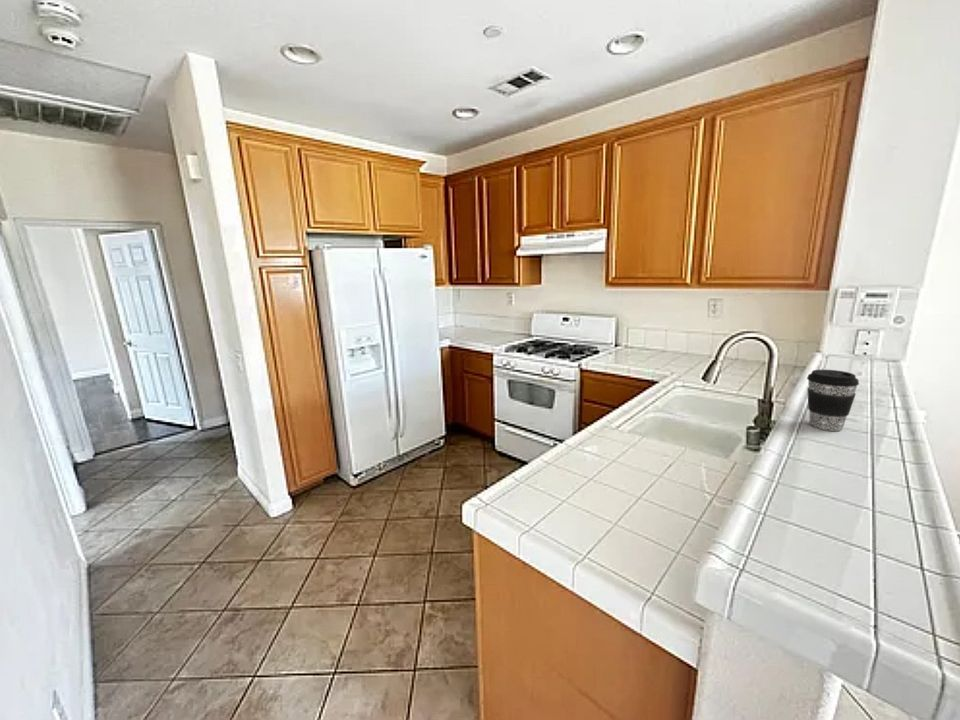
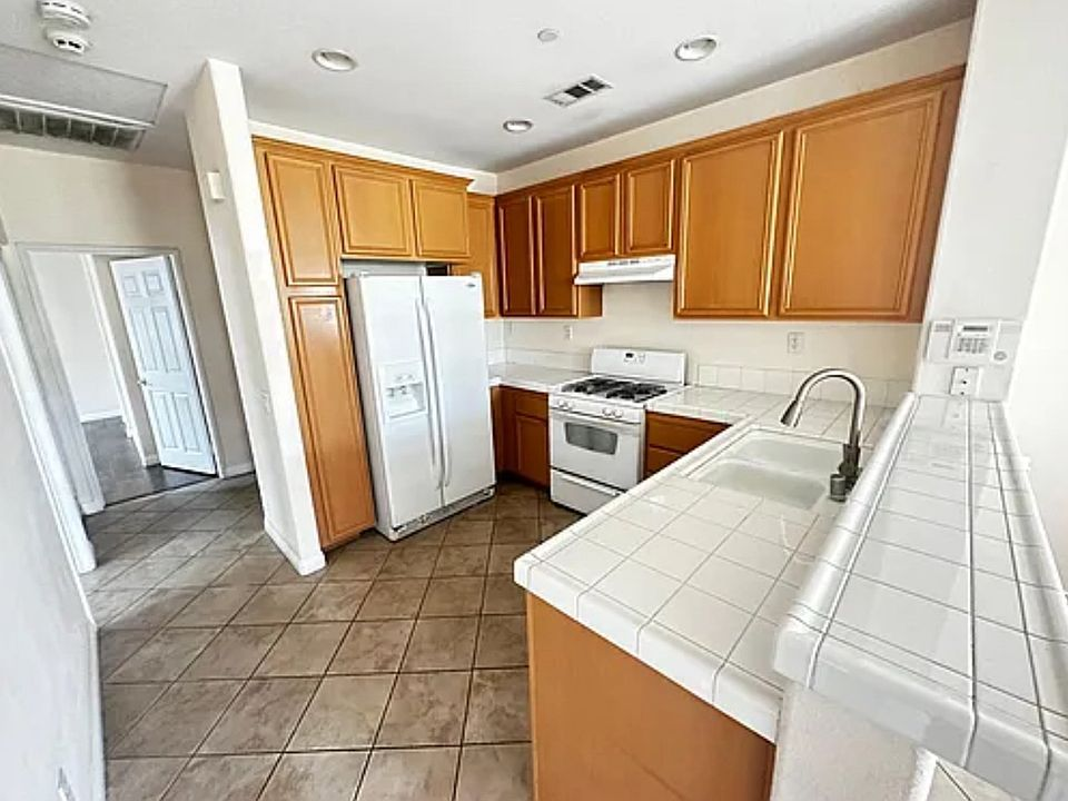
- coffee cup [806,369,860,432]
